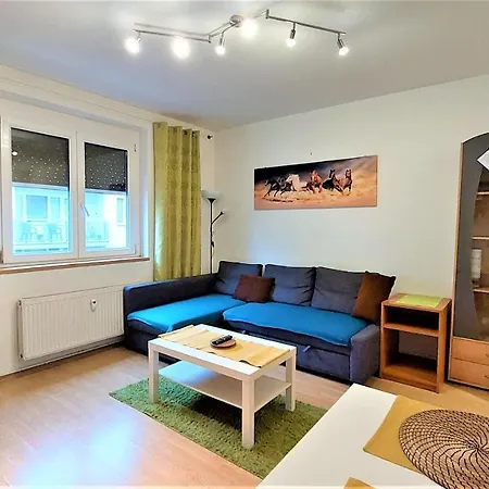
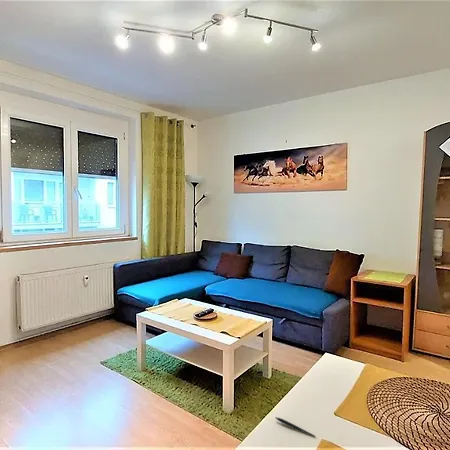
+ pen [274,416,316,438]
